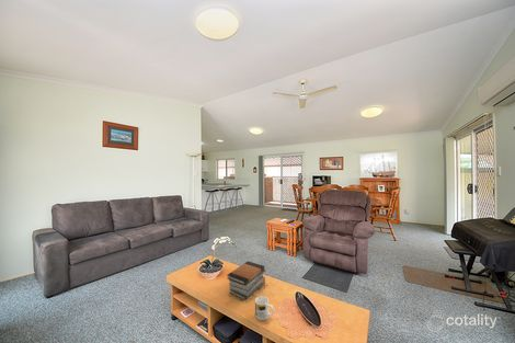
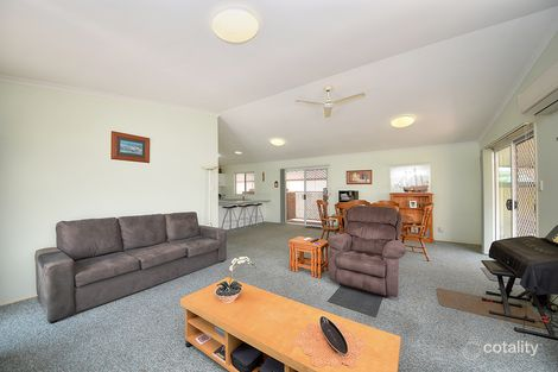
- mug [254,295,275,321]
- book stack [226,260,266,301]
